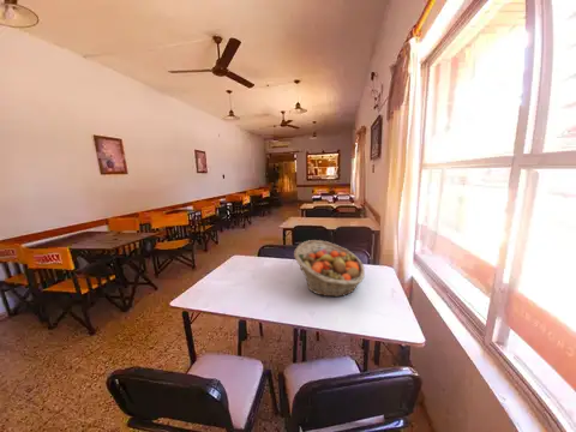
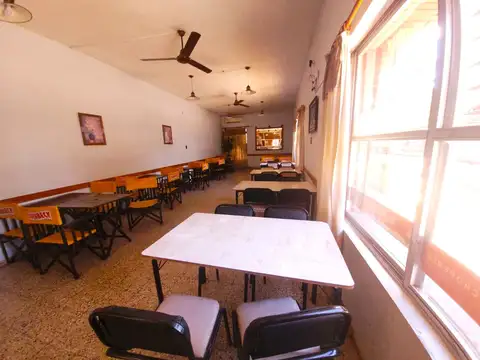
- fruit basket [293,239,366,298]
